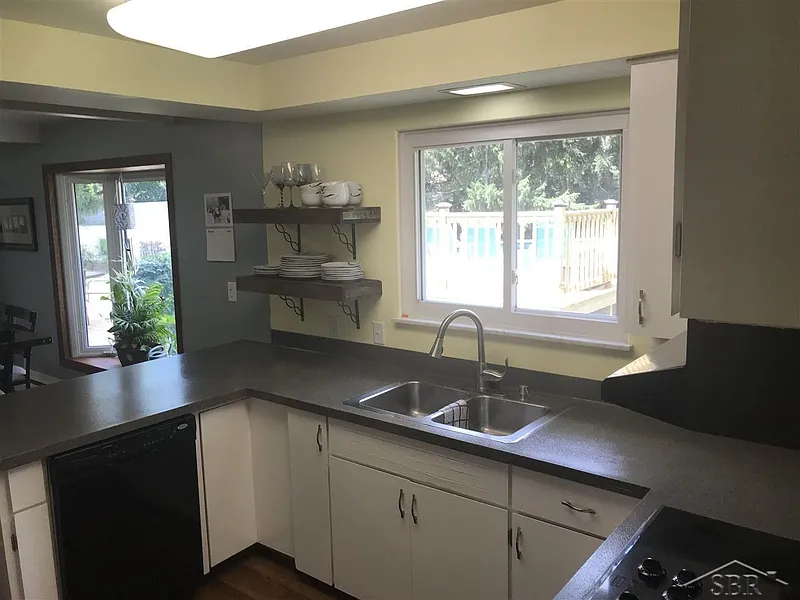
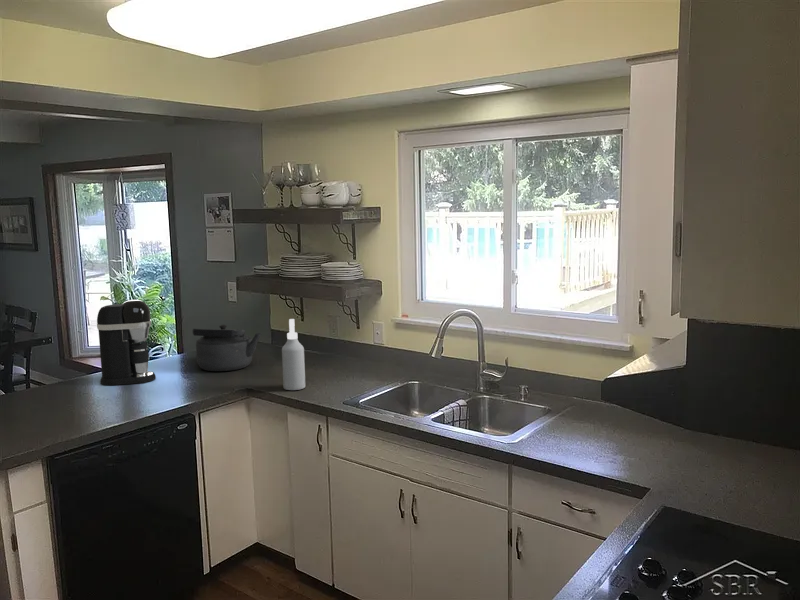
+ spray bottle [281,318,306,391]
+ kettle [192,324,263,372]
+ coffee maker [96,299,157,386]
